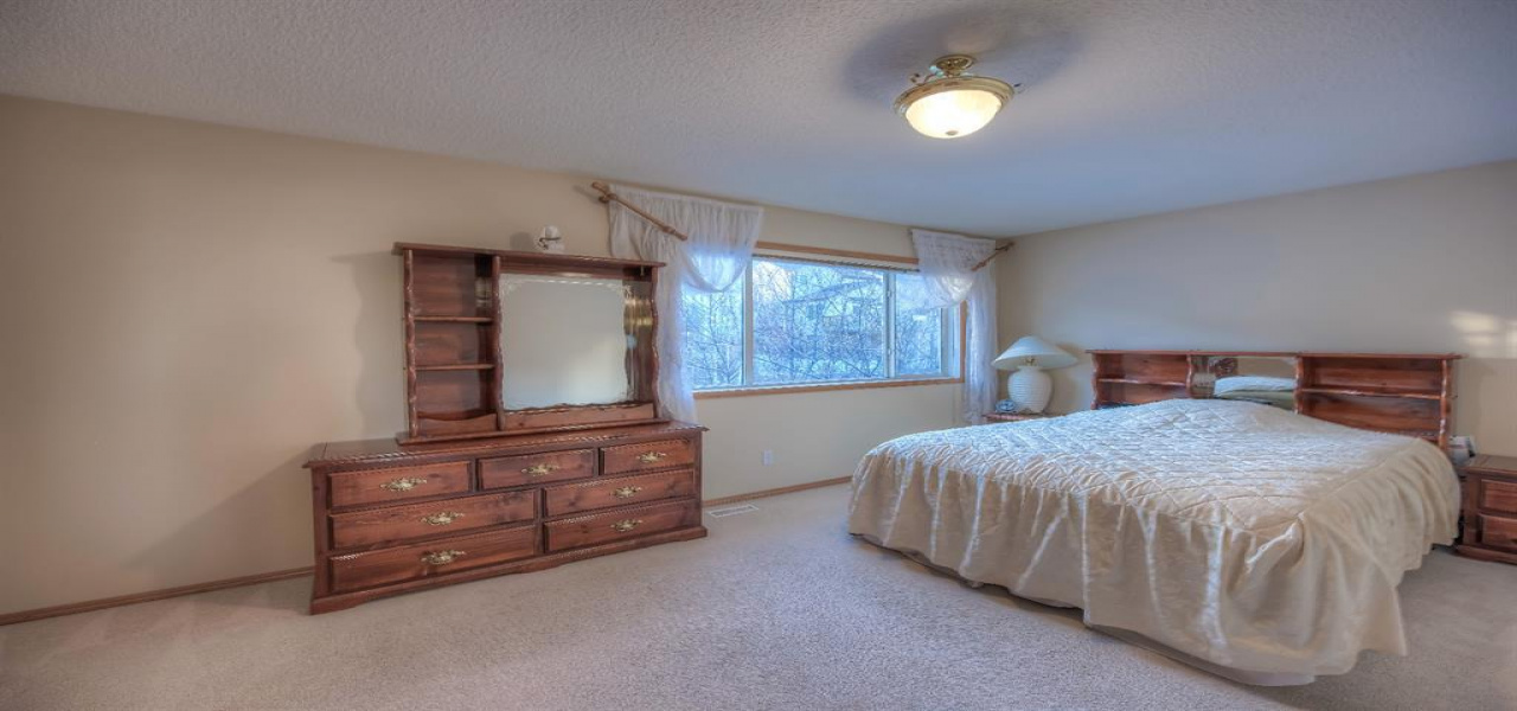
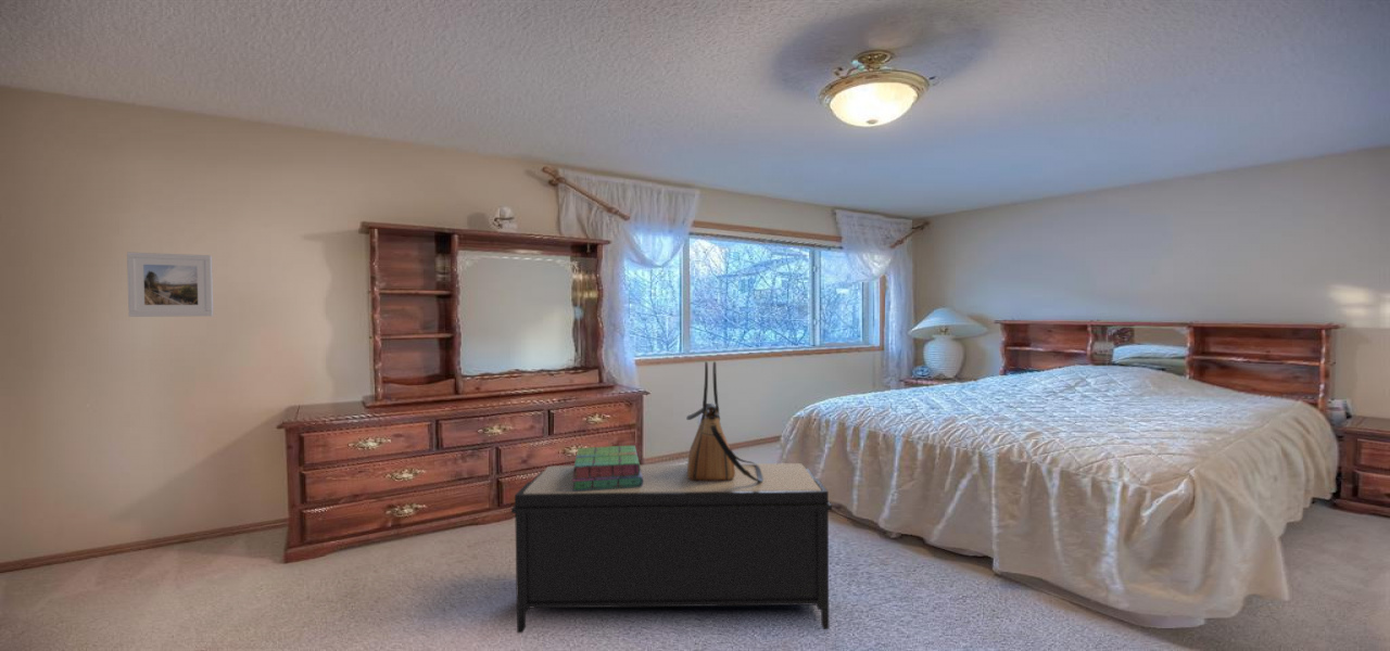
+ bench [510,462,833,634]
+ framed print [126,252,214,318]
+ stack of books [572,445,643,490]
+ tote bag [685,360,763,481]
